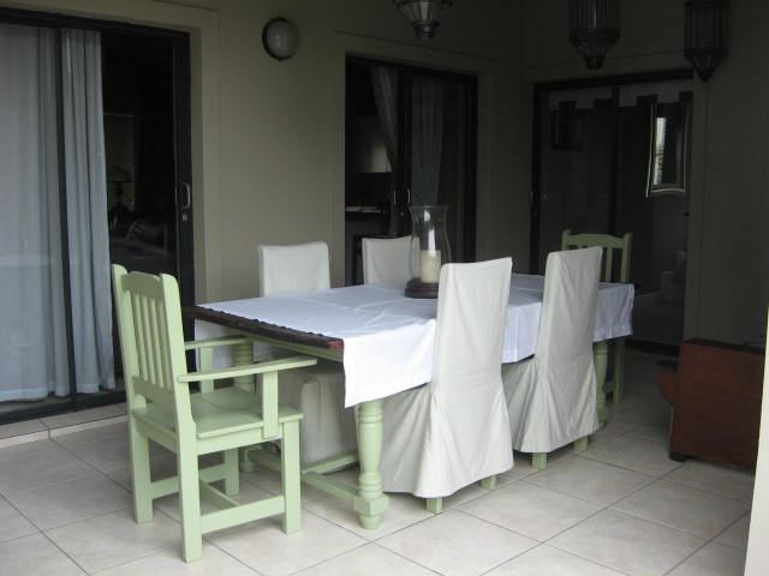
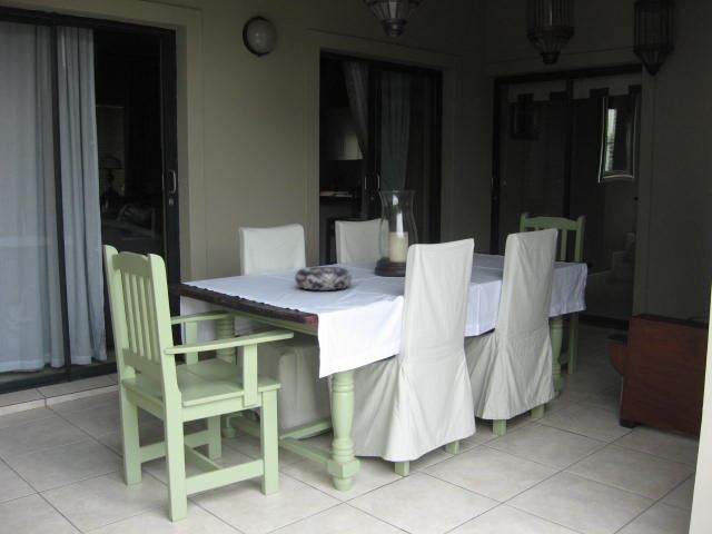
+ decorative bowl [294,266,353,291]
